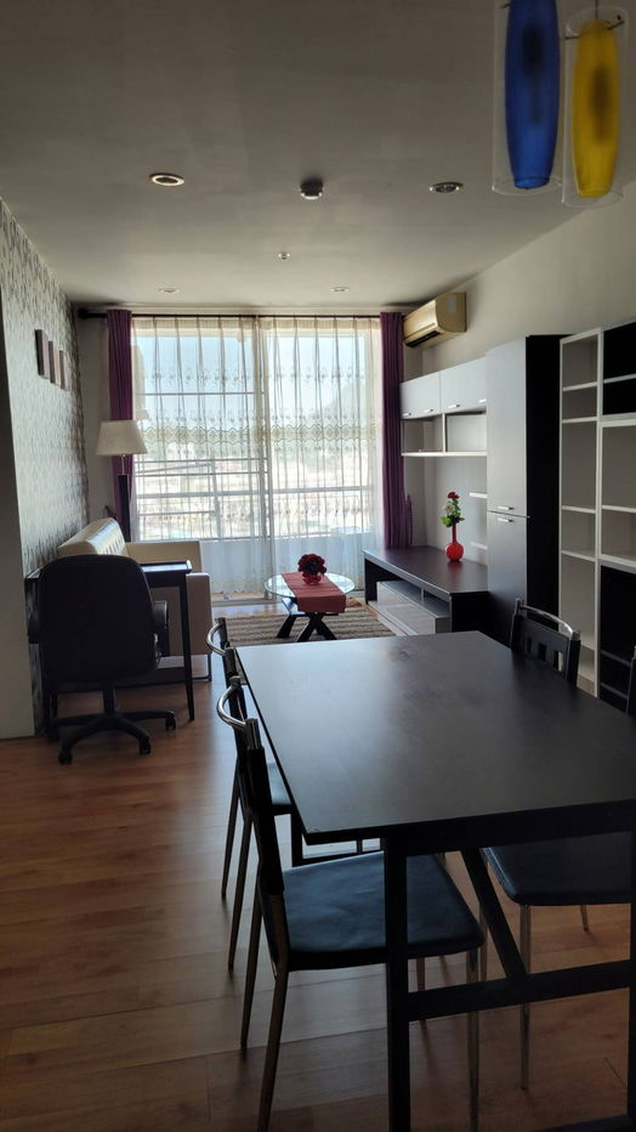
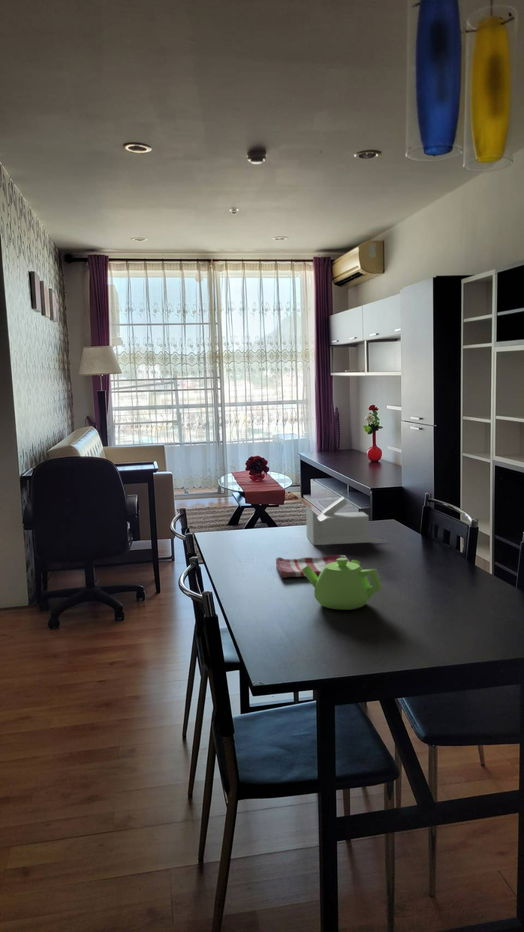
+ teapot [302,558,383,611]
+ tissue box [305,495,388,546]
+ dish towel [275,554,351,579]
